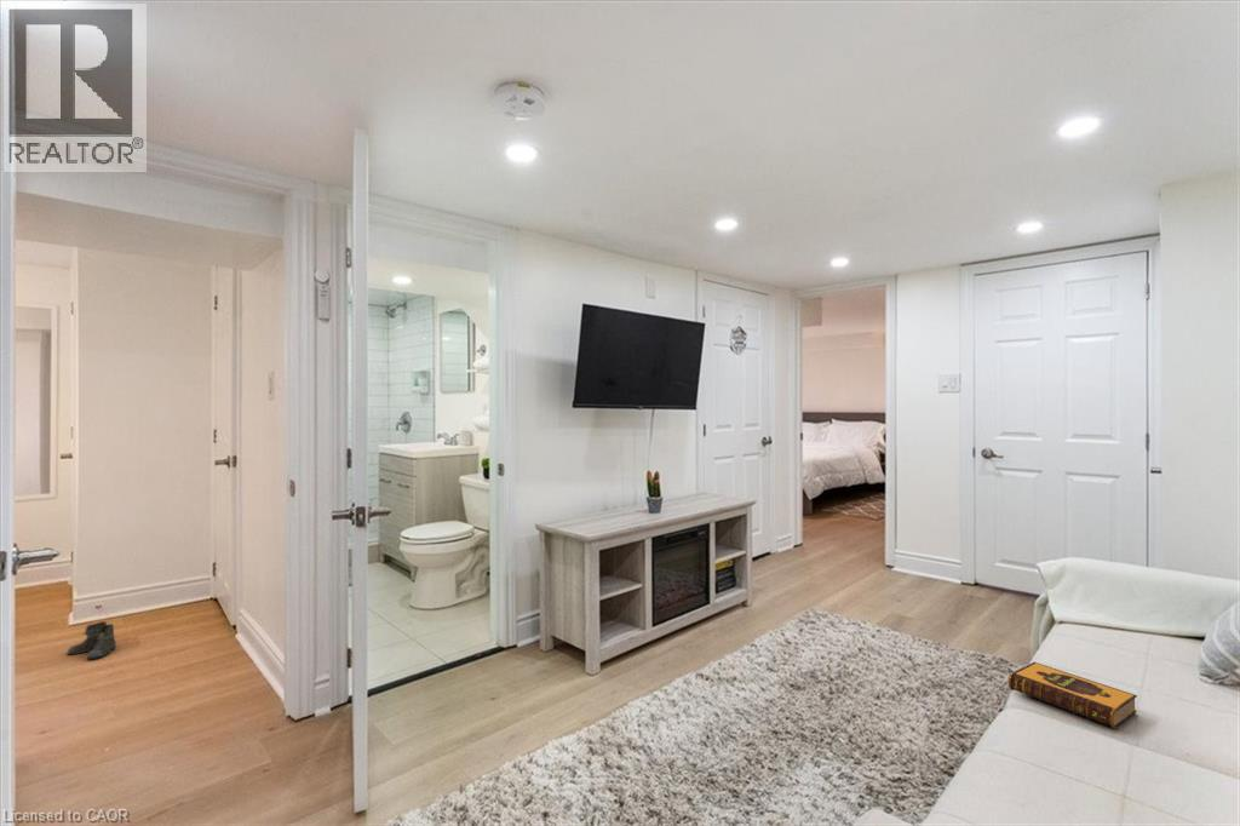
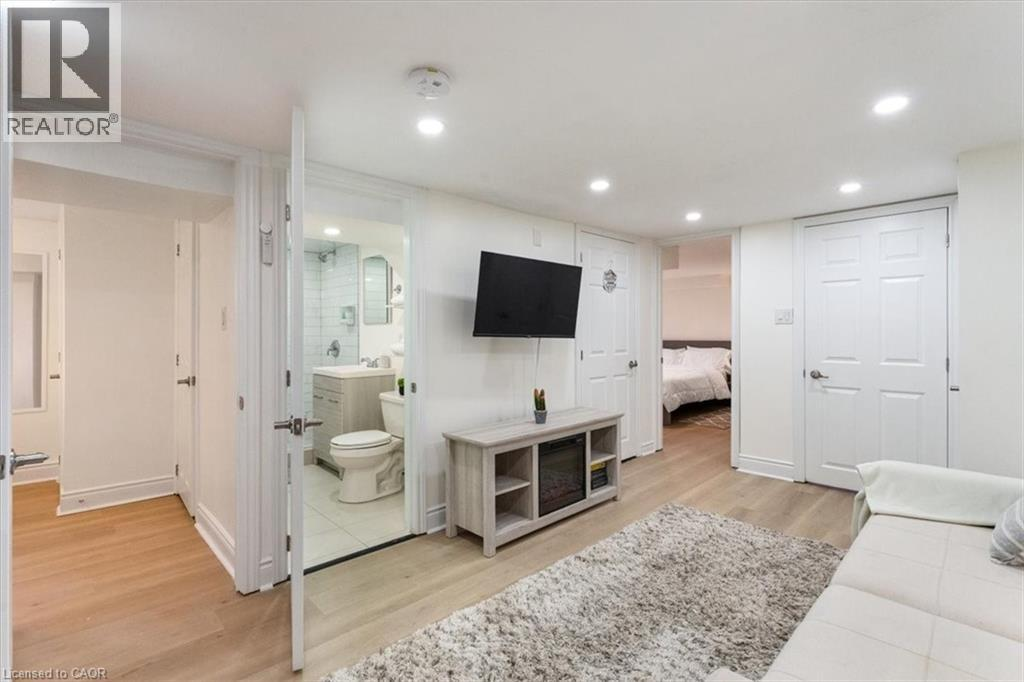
- hardback book [1008,661,1138,729]
- boots [67,620,120,661]
